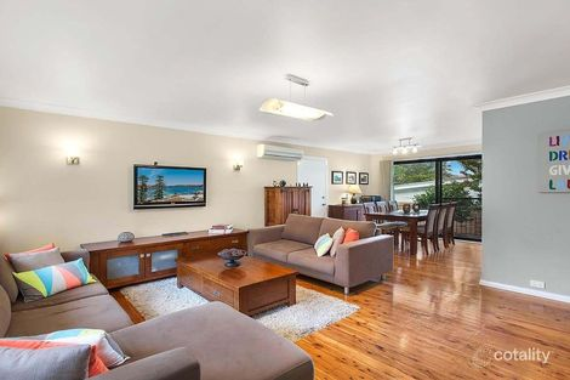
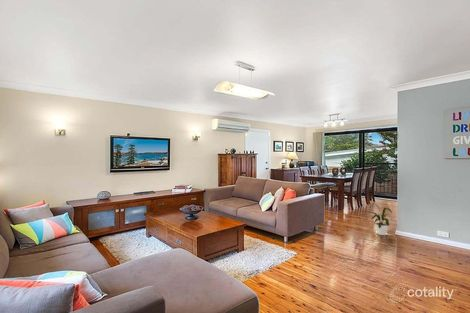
+ house plant [363,203,393,236]
